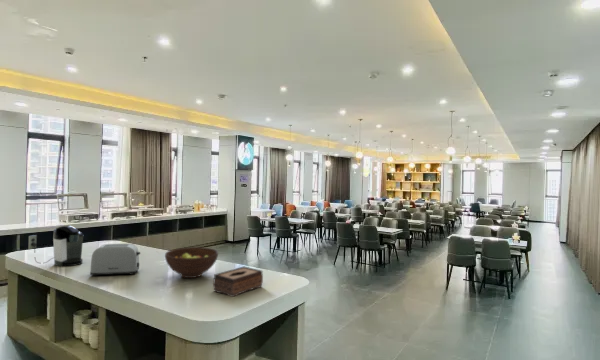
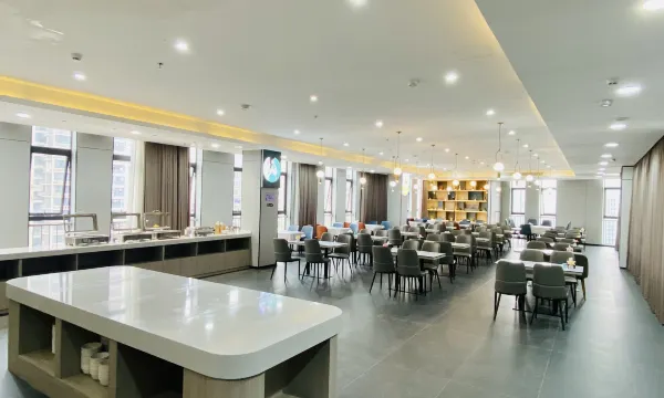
- coffee maker [27,224,84,268]
- tissue box [212,266,264,298]
- toaster [89,243,141,277]
- fruit bowl [164,246,219,279]
